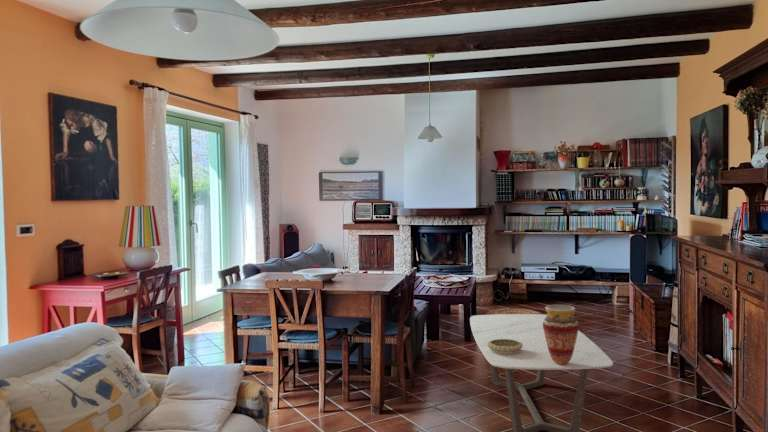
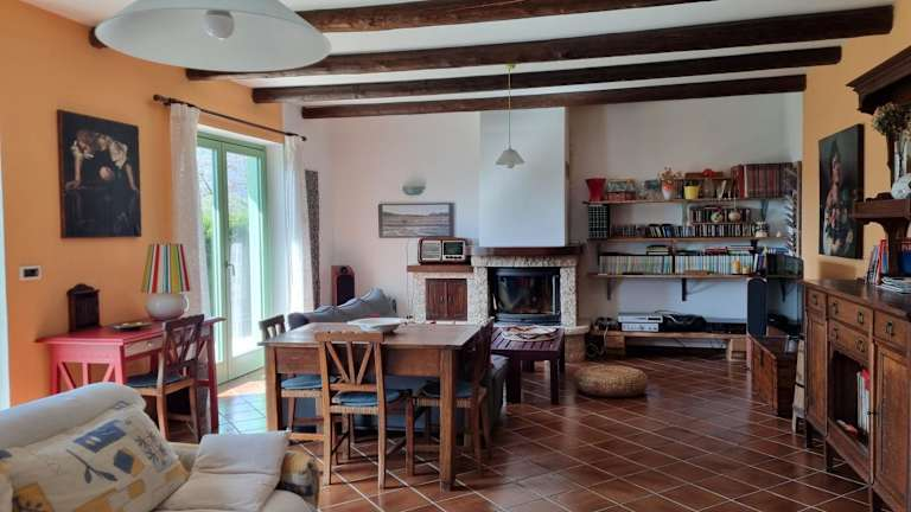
- coffee table [469,313,614,432]
- vase [543,304,580,364]
- decorative bowl [487,339,523,355]
